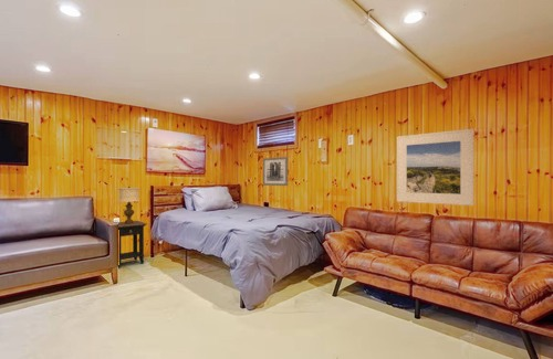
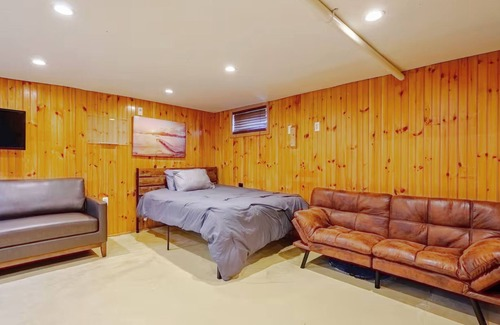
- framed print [396,128,474,207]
- wall art [262,156,289,187]
- table lamp [117,186,140,224]
- side table [116,220,148,270]
